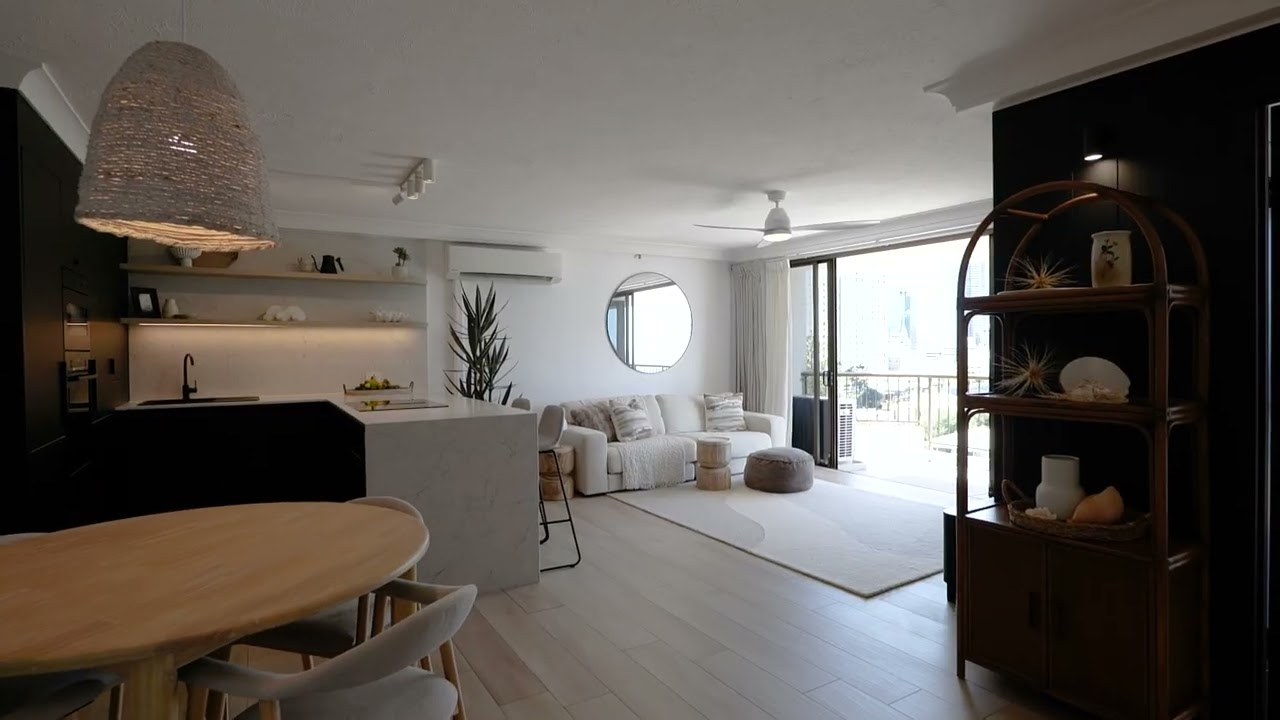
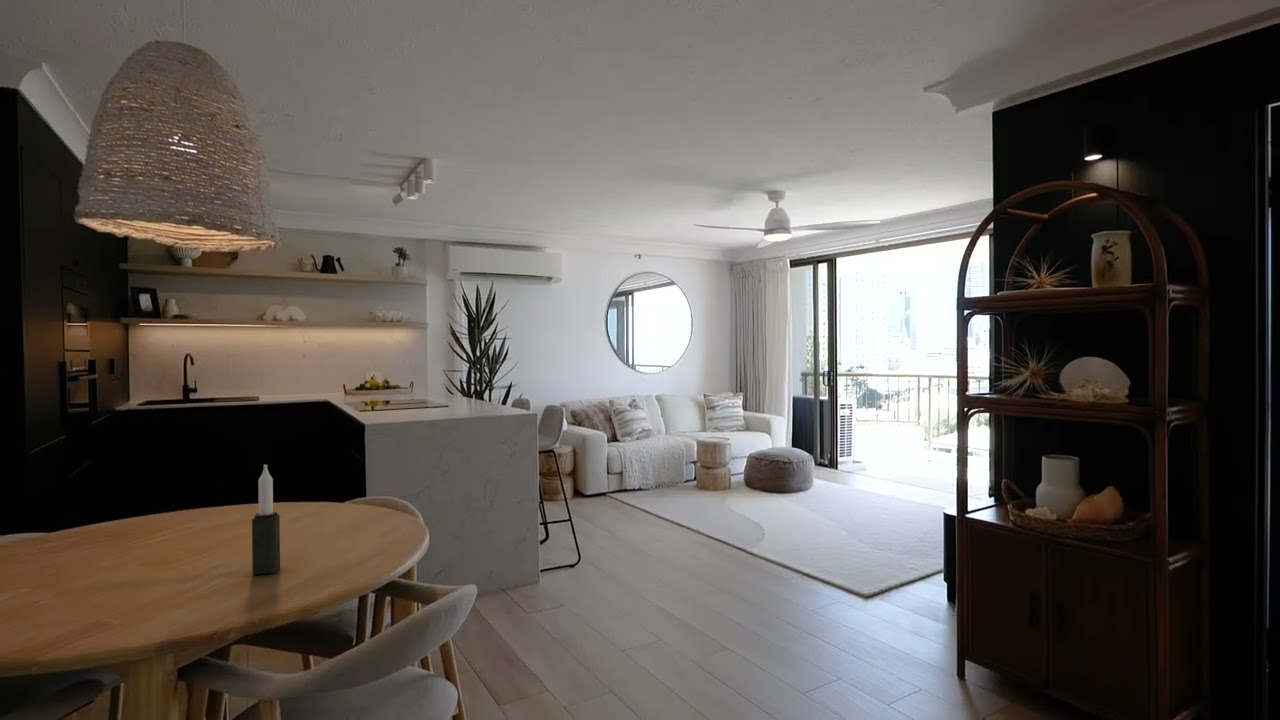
+ candle [251,464,281,576]
